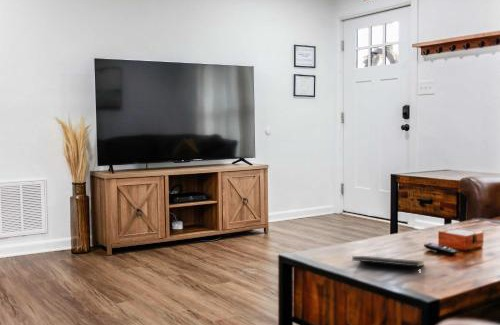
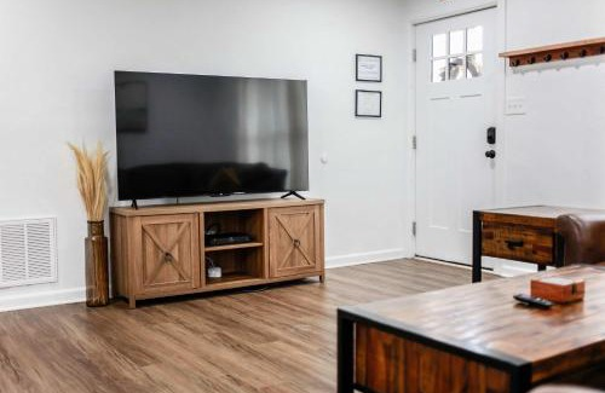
- notepad [351,255,425,277]
